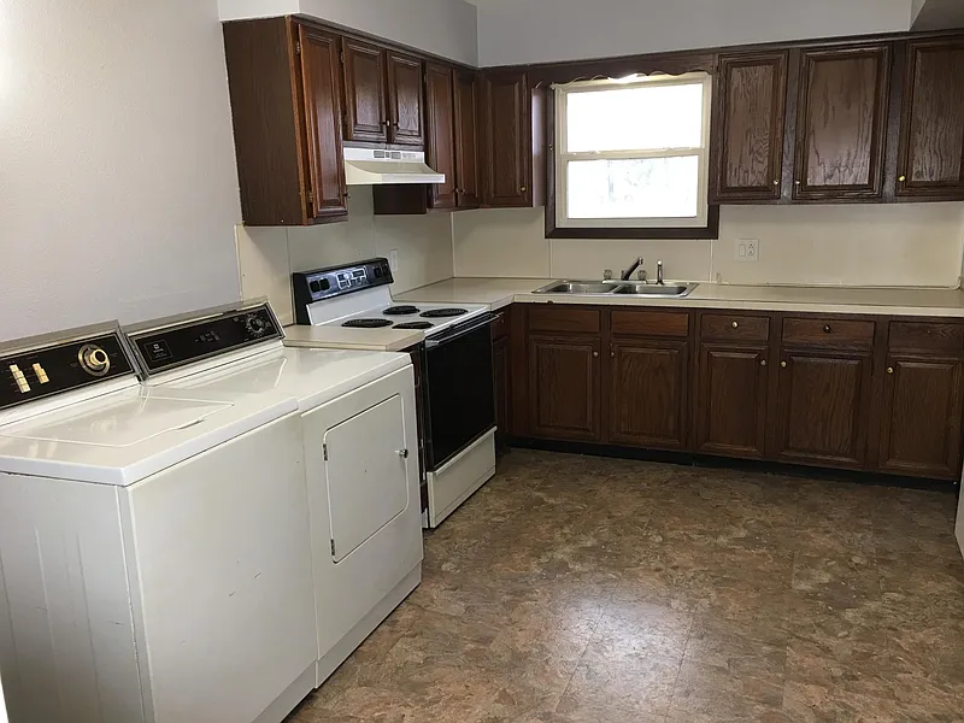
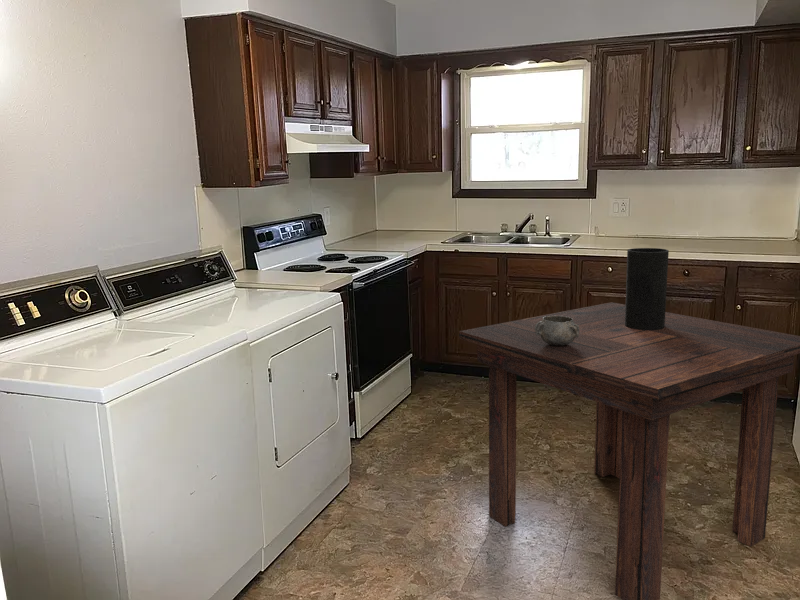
+ vase [625,247,670,330]
+ decorative bowl [535,316,579,346]
+ dining table [458,301,800,600]
